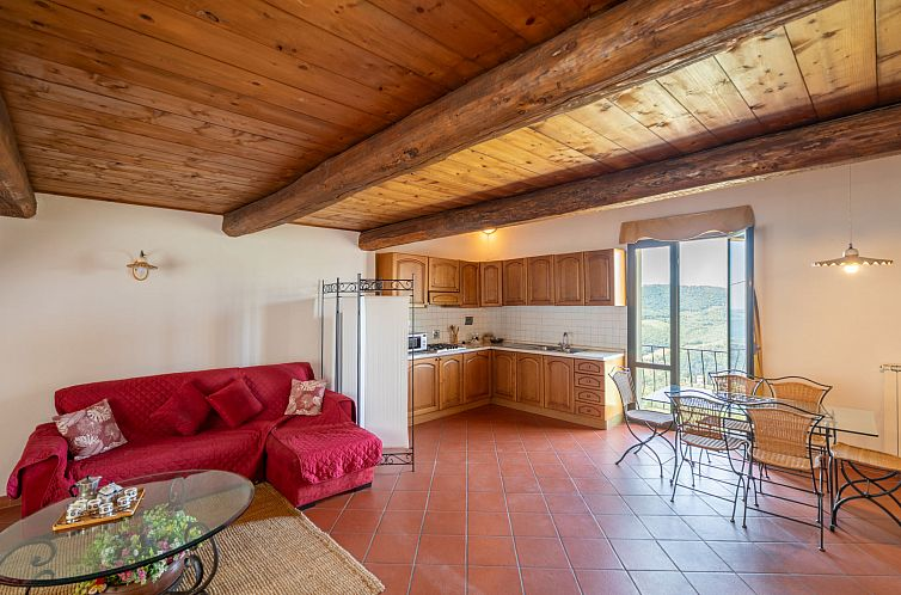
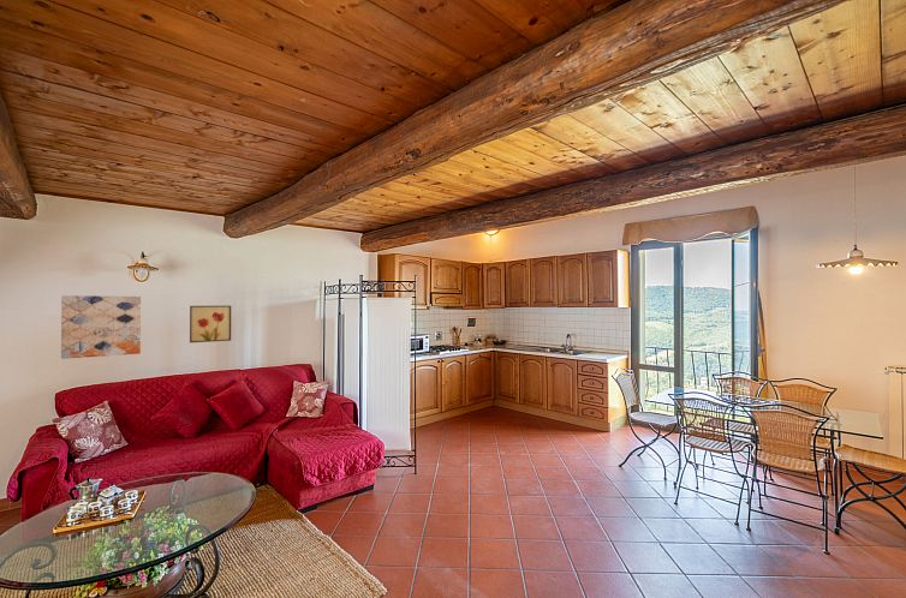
+ wall art [60,294,142,360]
+ wall art [189,305,232,343]
